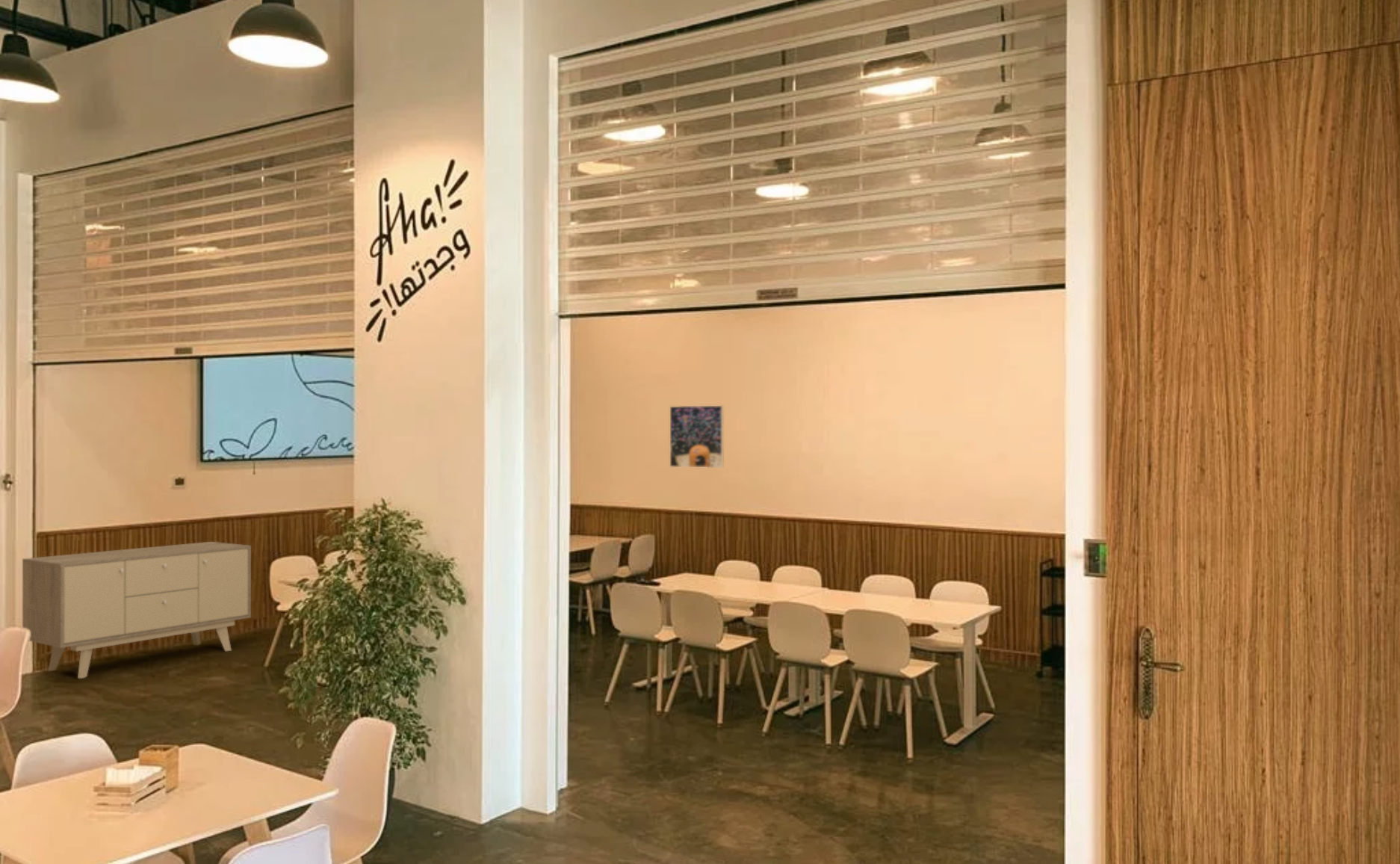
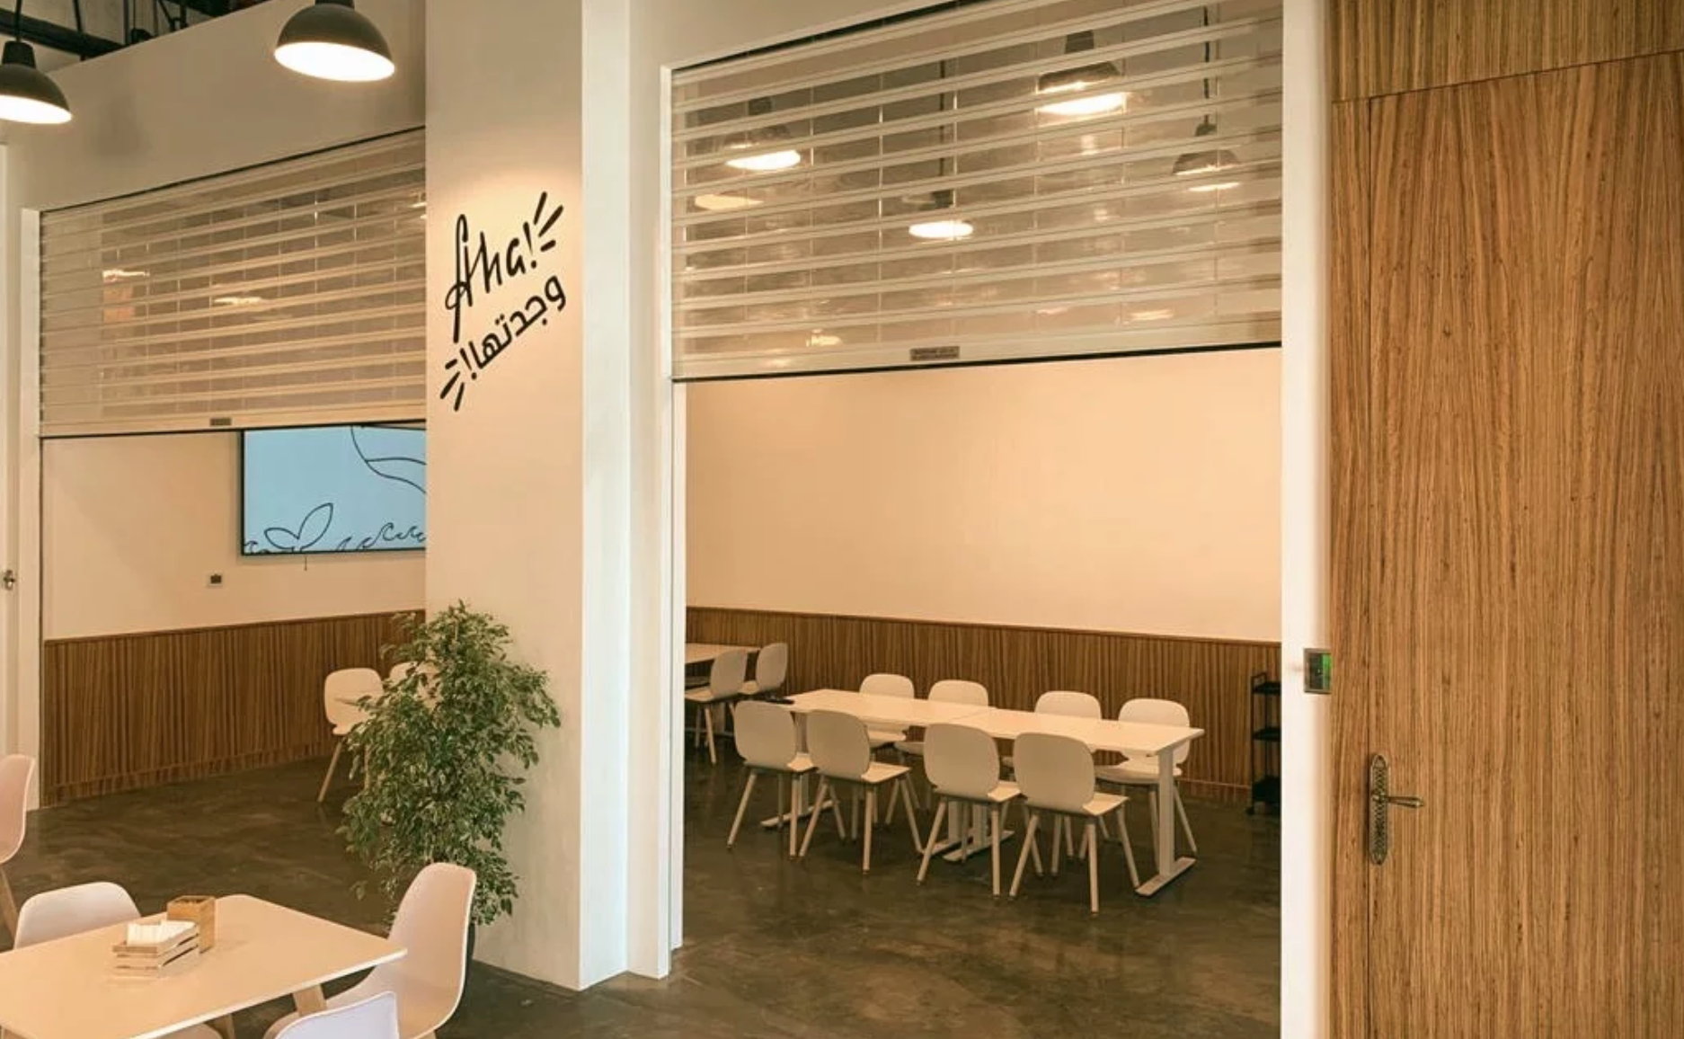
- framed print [669,405,724,469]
- sideboard [22,541,252,679]
